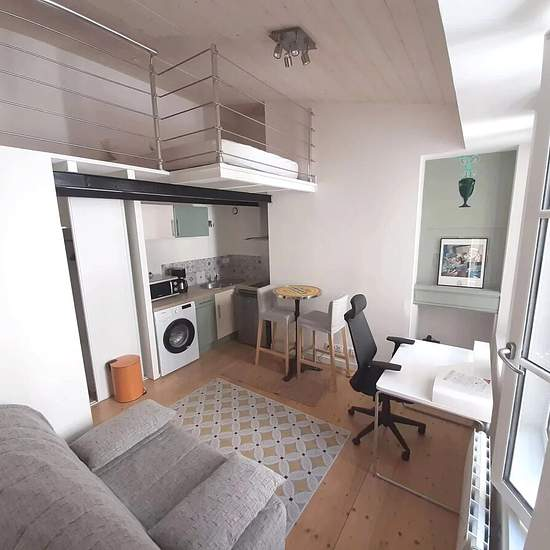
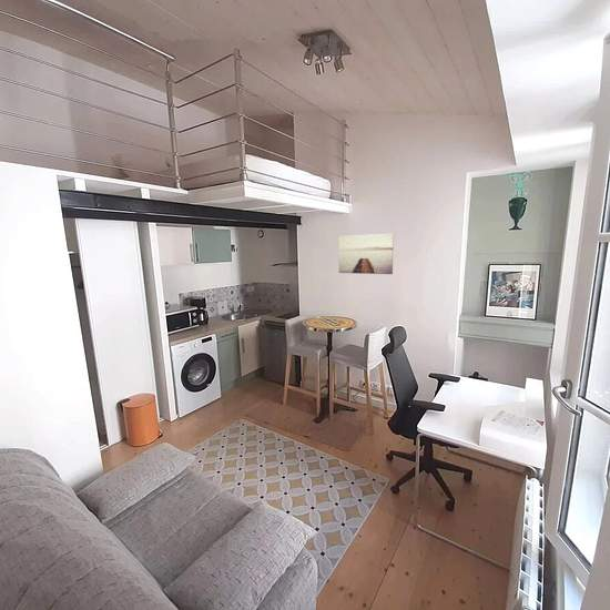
+ wall art [338,233,395,275]
